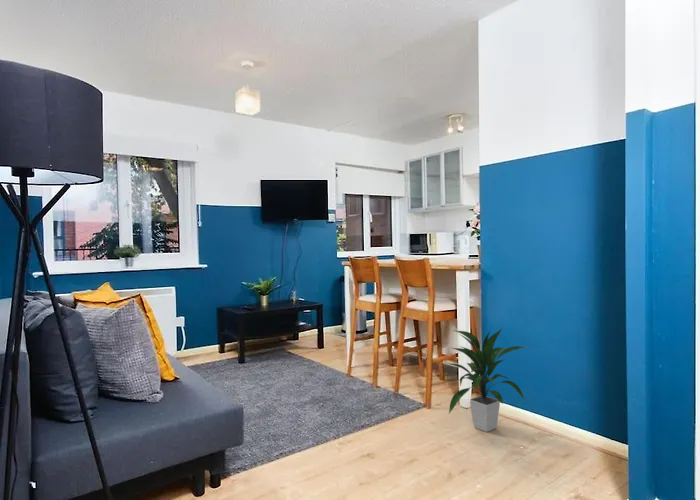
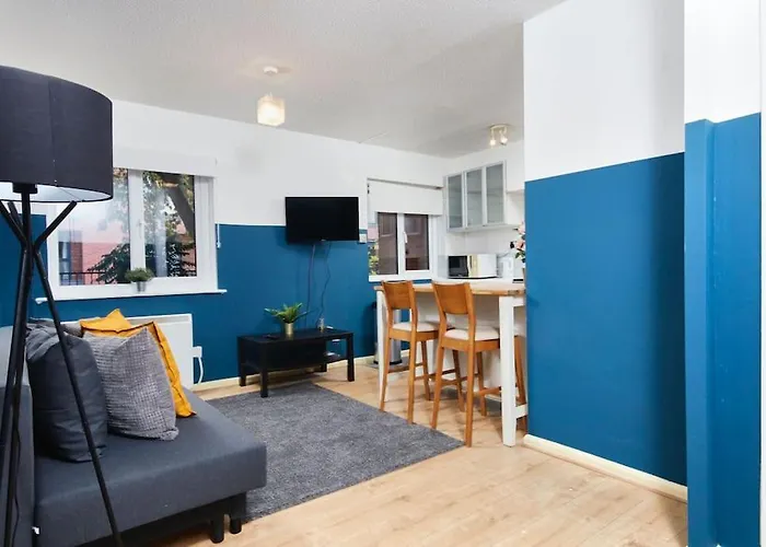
- indoor plant [448,325,528,433]
